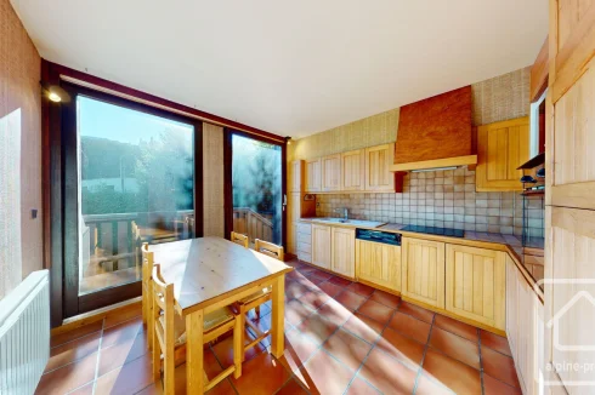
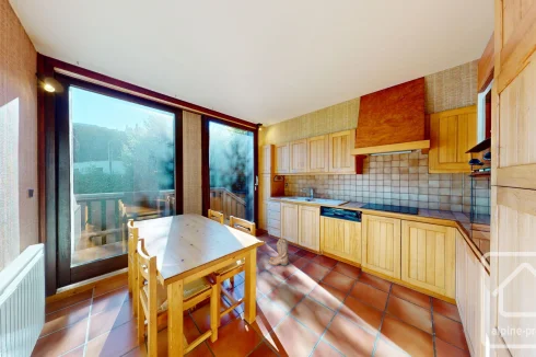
+ boots [267,235,290,266]
